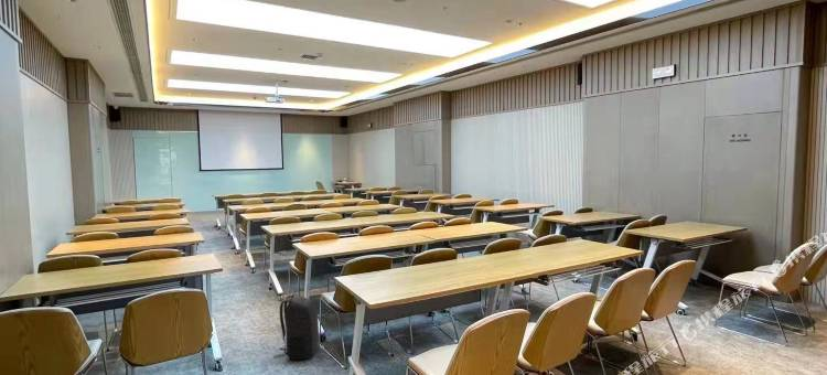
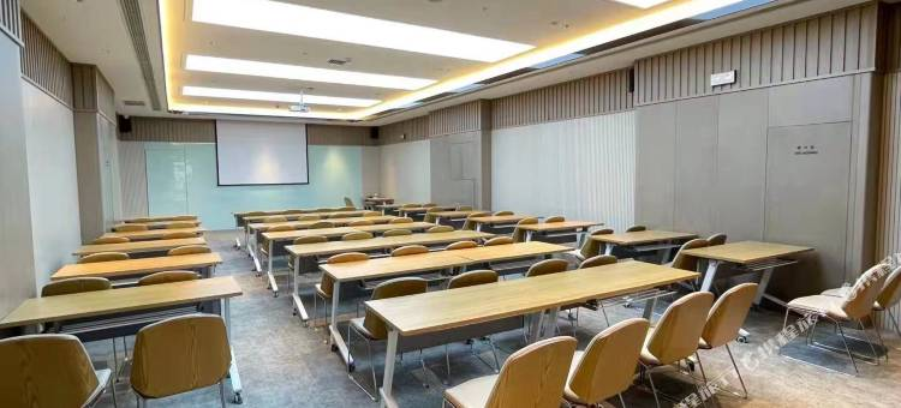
- backpack [273,293,320,361]
